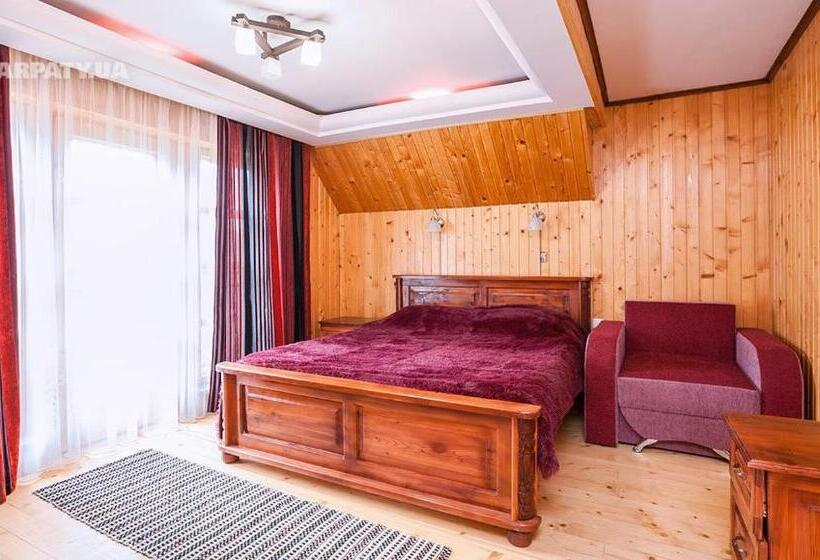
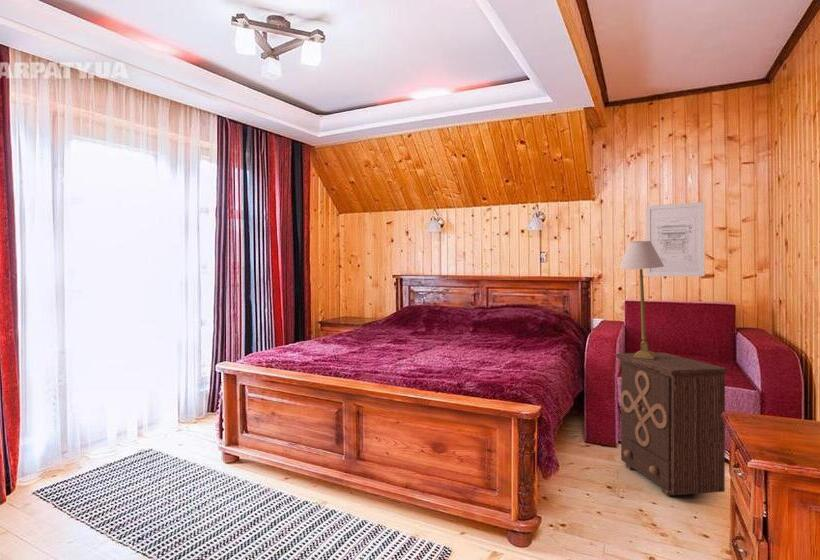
+ wall art [645,201,706,277]
+ table lamp [618,240,664,359]
+ nightstand [615,351,729,497]
